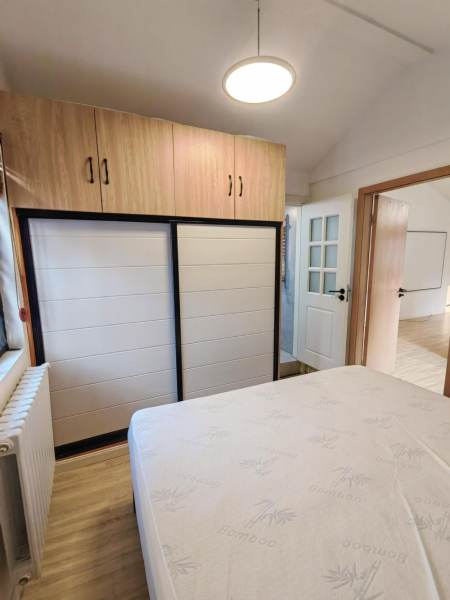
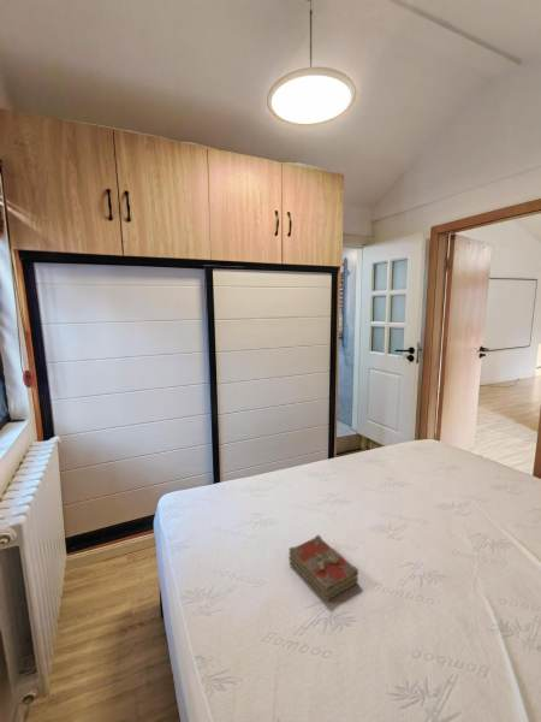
+ book [287,534,359,602]
